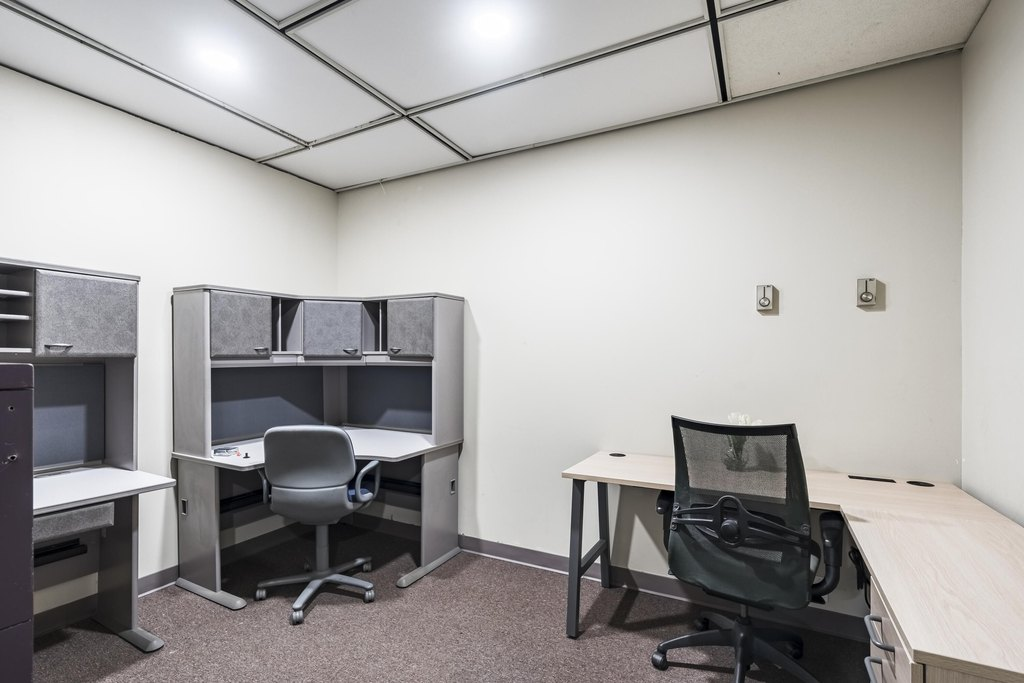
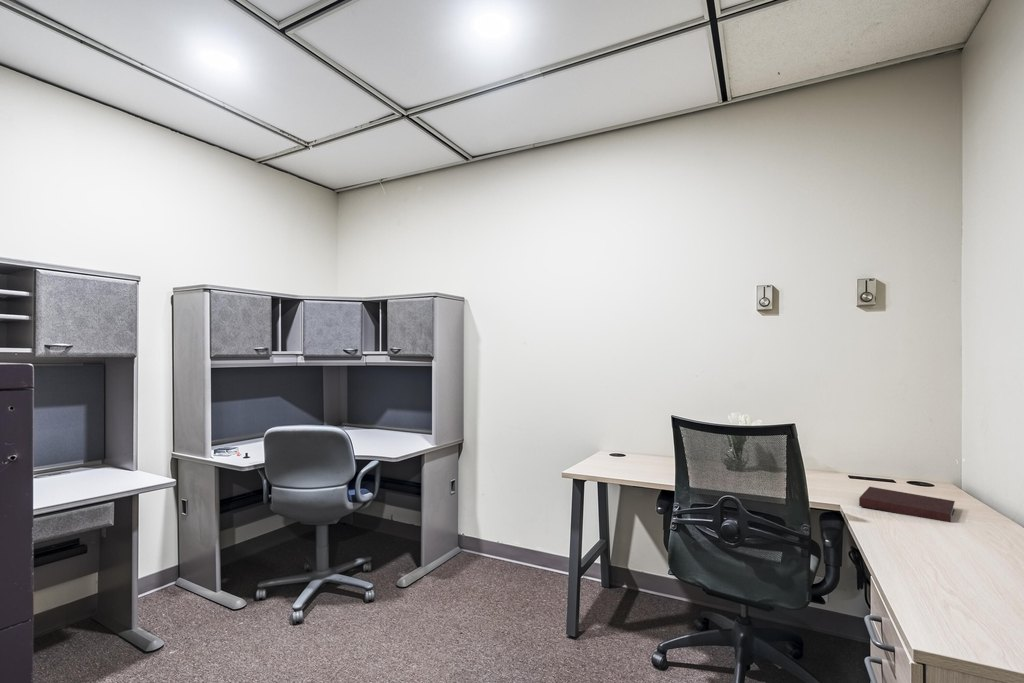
+ notebook [858,486,956,523]
